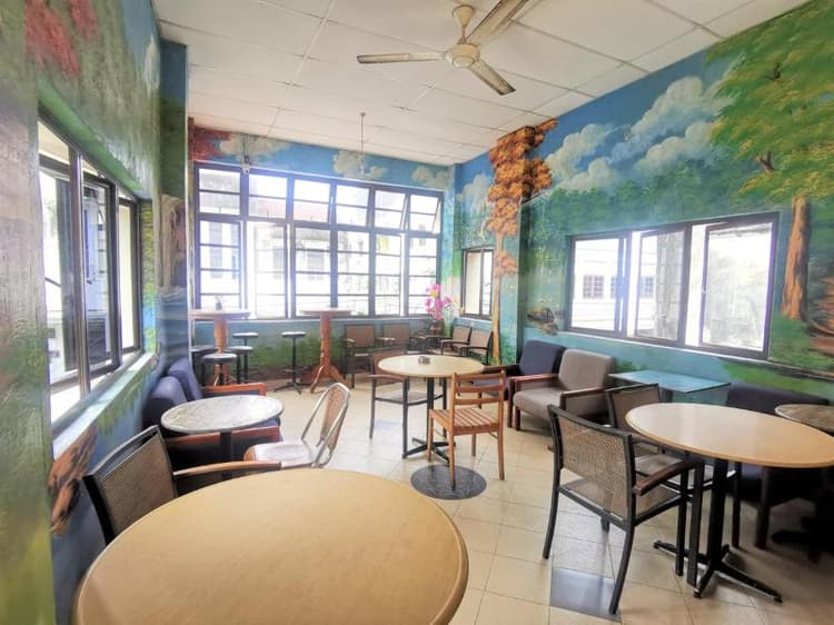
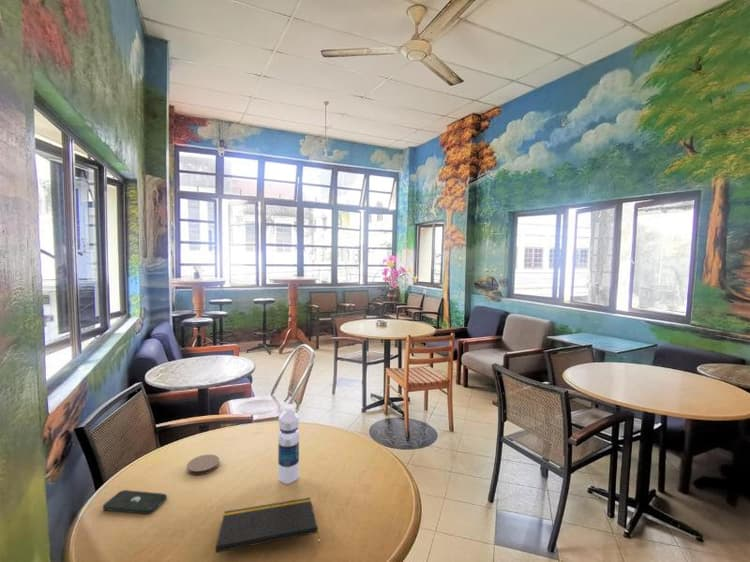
+ smartphone [102,489,168,515]
+ water bottle [277,403,300,484]
+ coaster [186,453,221,476]
+ notepad [215,497,321,554]
